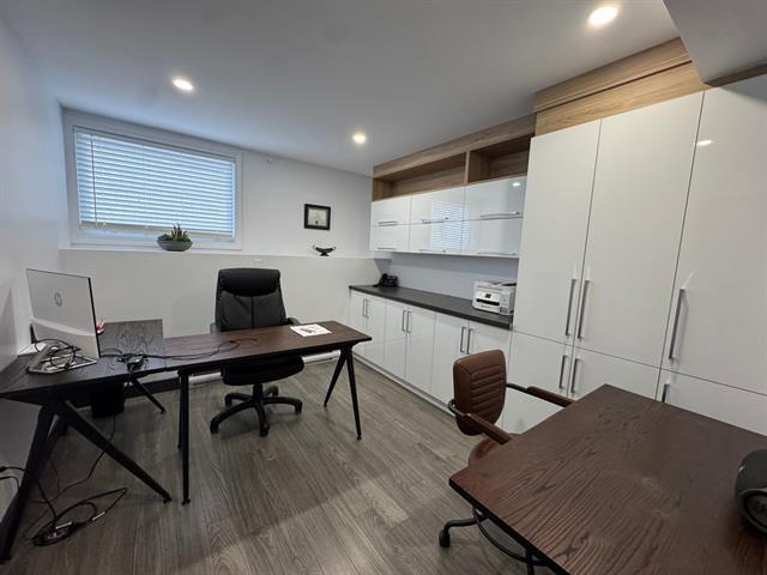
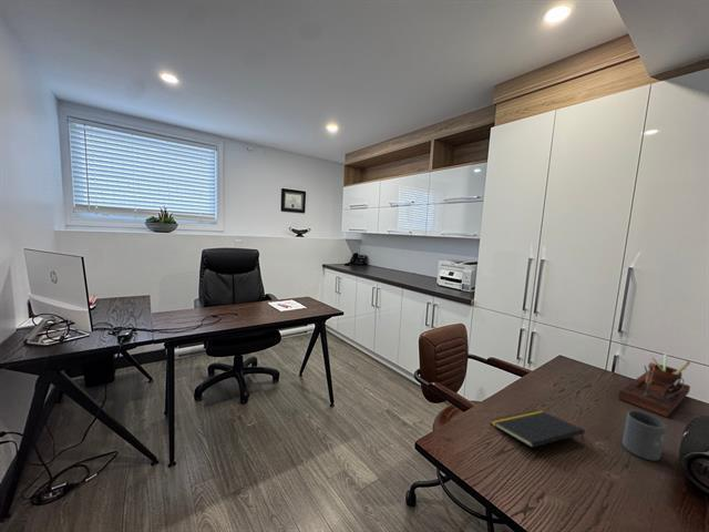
+ desk organizer [617,352,691,418]
+ notepad [490,409,586,449]
+ mug [621,410,667,462]
